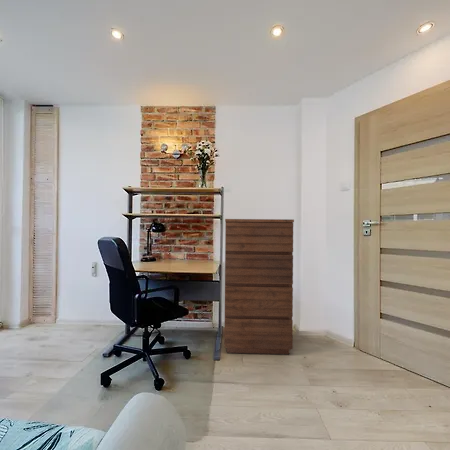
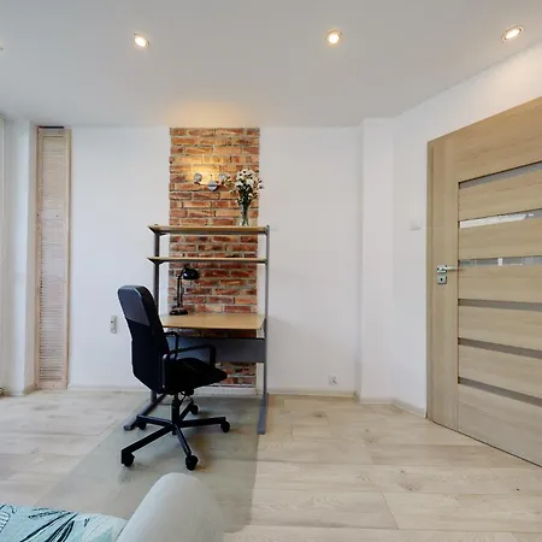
- dresser [223,218,295,355]
